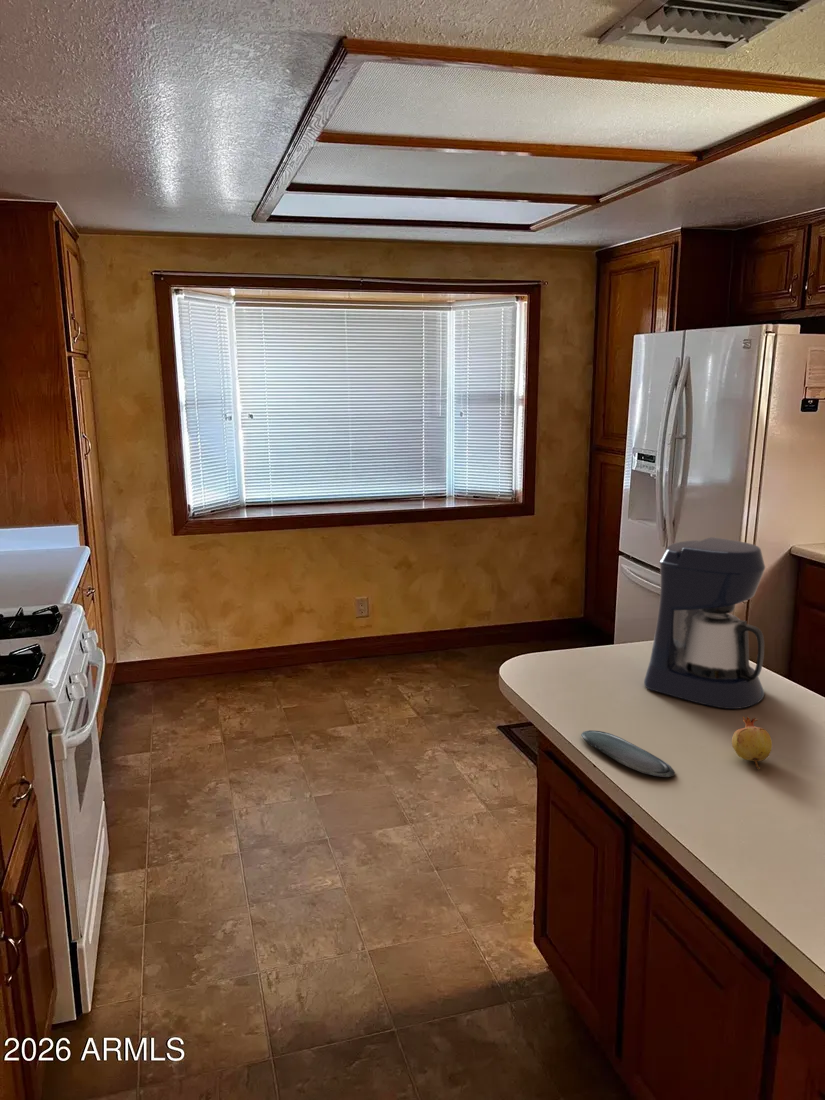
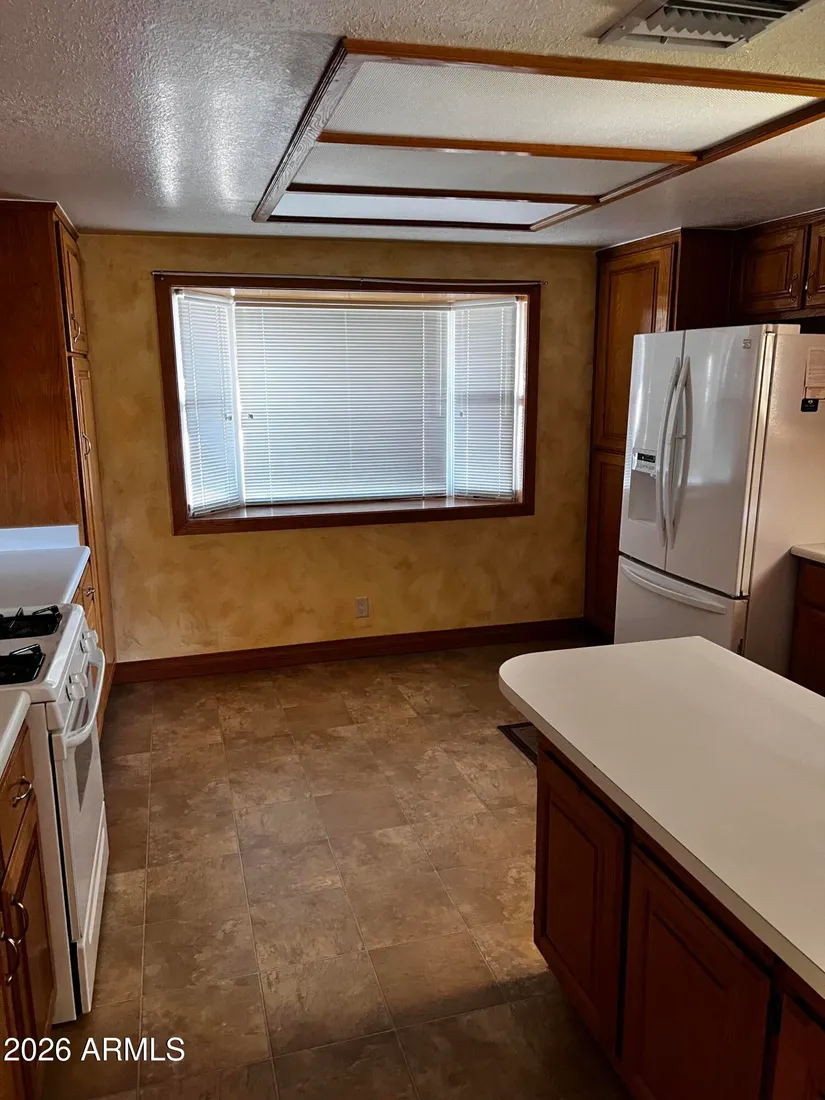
- fruit [731,715,773,770]
- oval tray [580,729,676,778]
- coffee maker [643,536,766,710]
